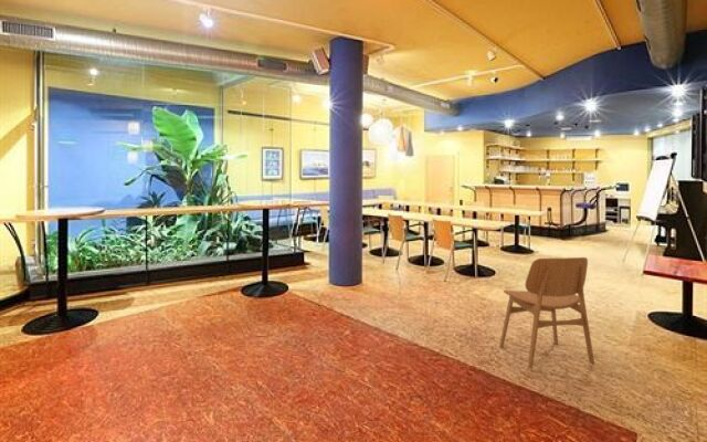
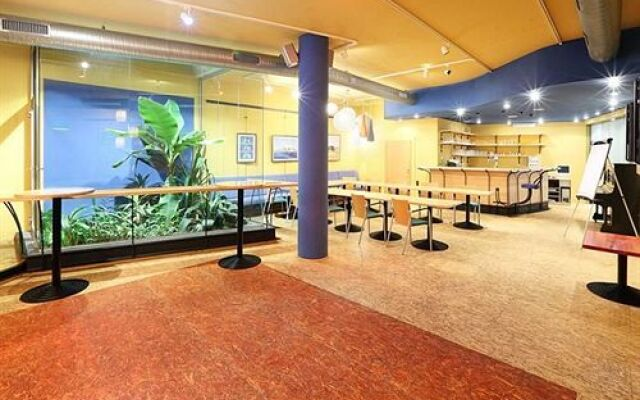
- dining chair [498,256,595,370]
